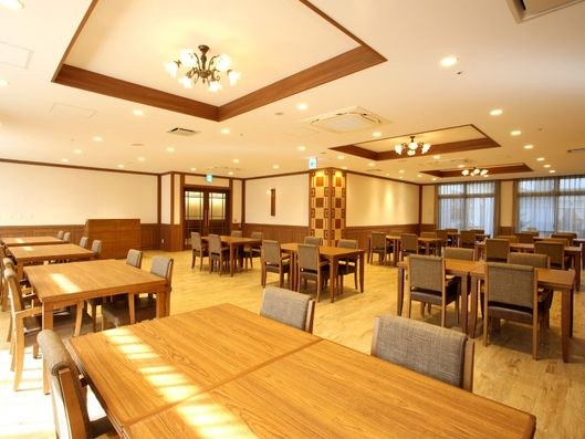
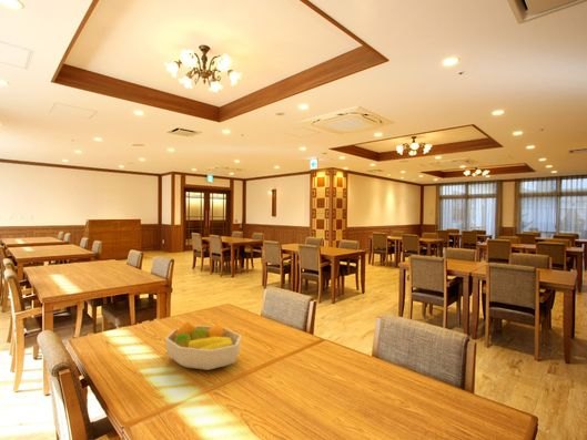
+ fruit bowl [164,320,243,371]
